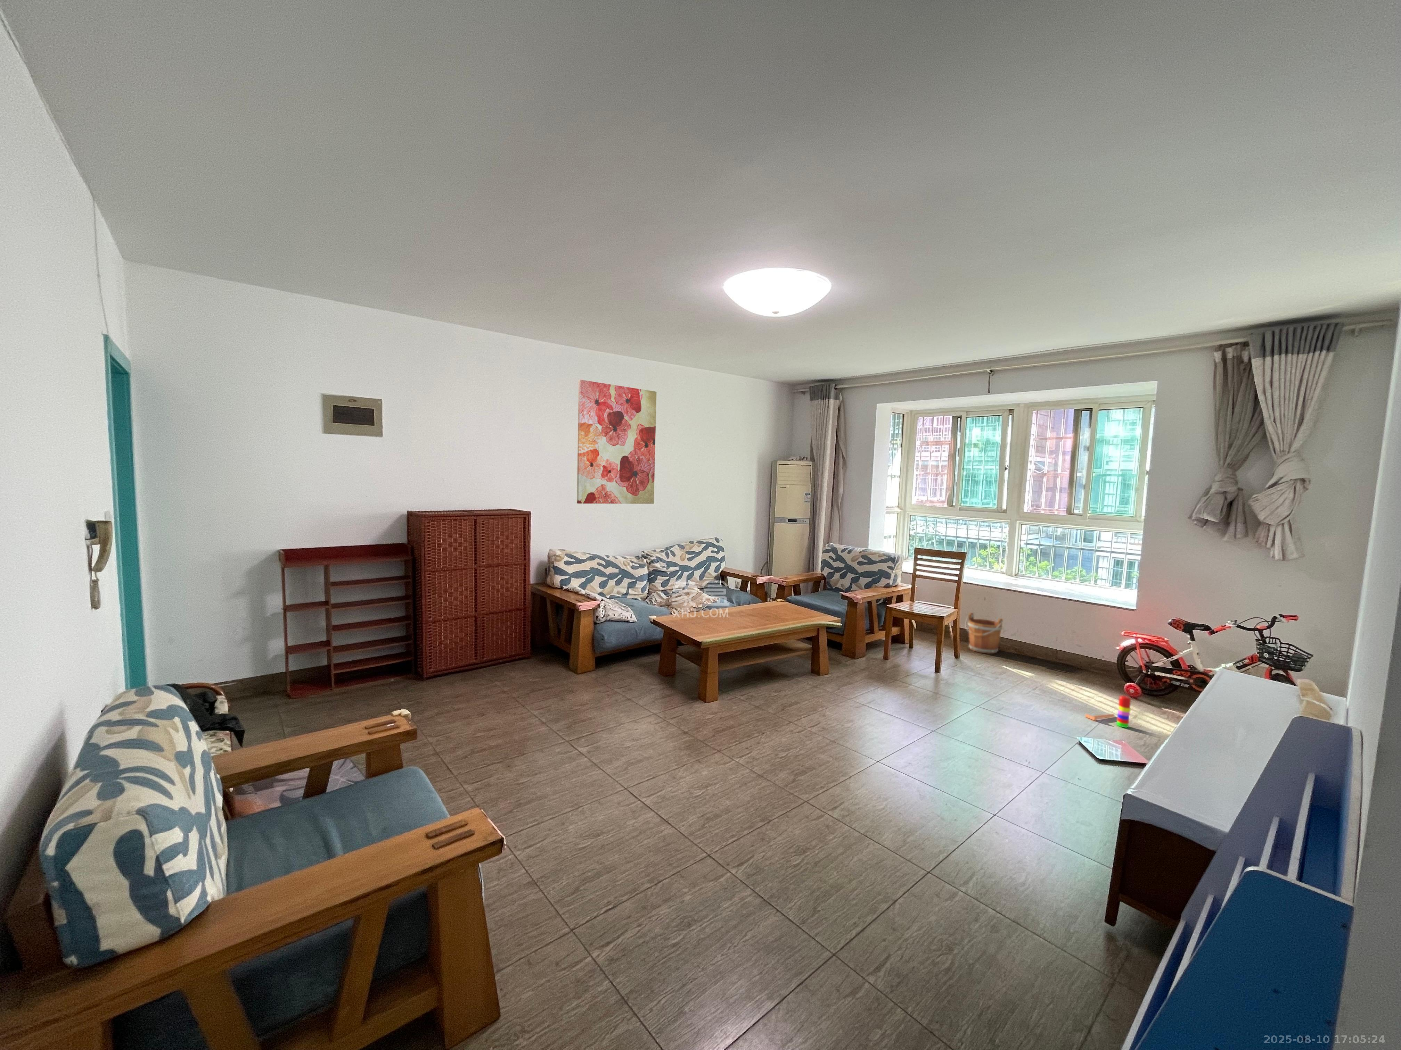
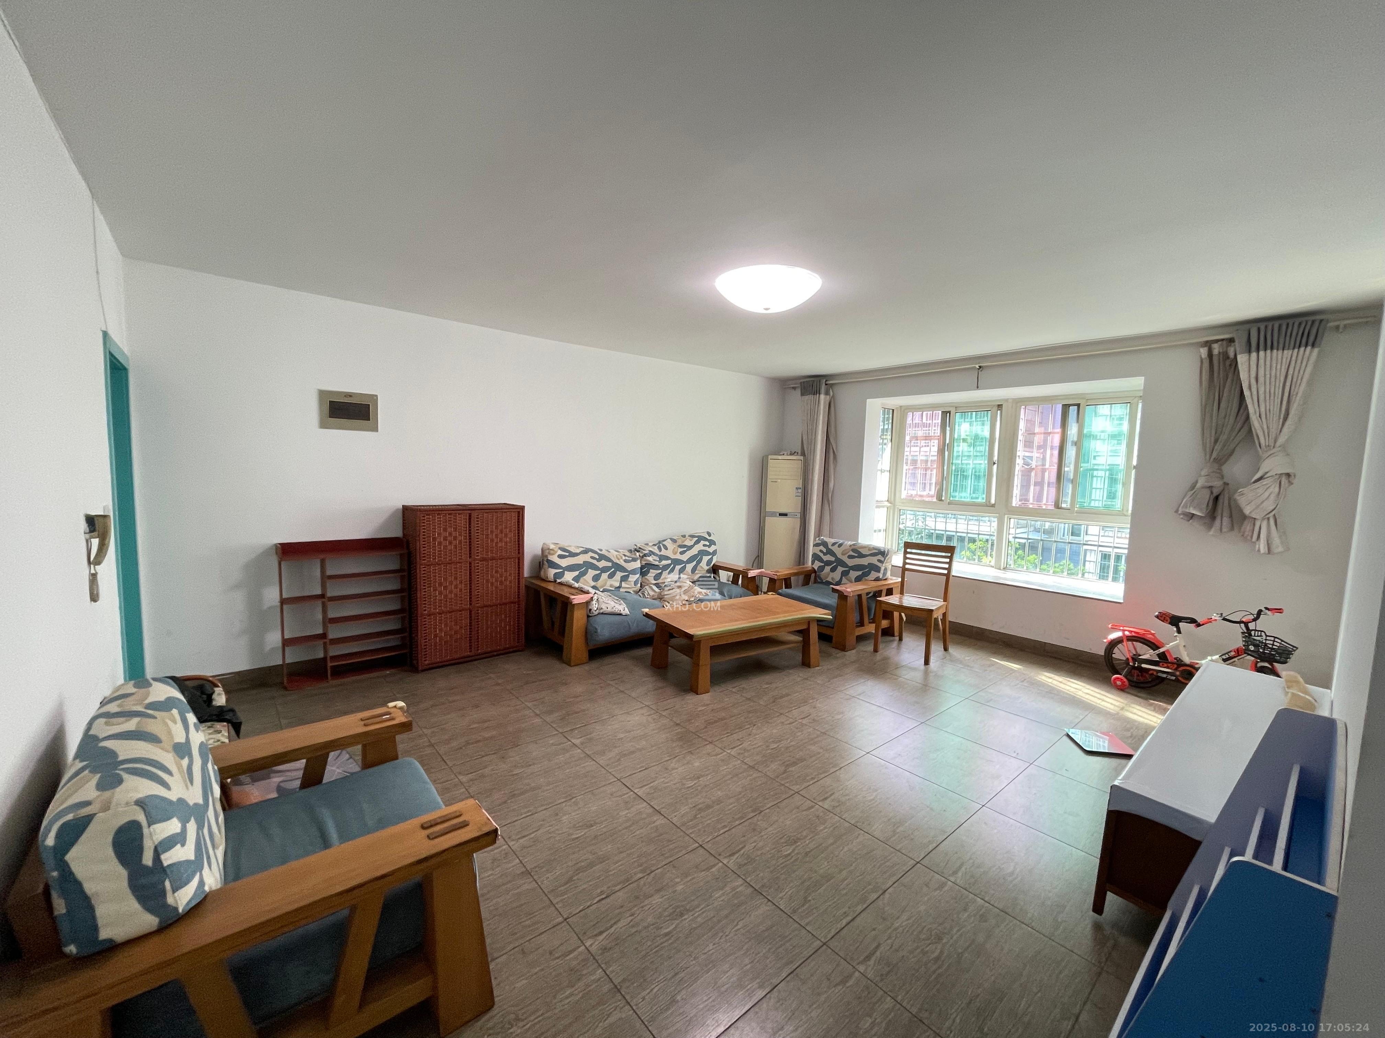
- stacking toy [1084,695,1132,728]
- wall art [577,379,656,504]
- bucket [965,612,1003,654]
